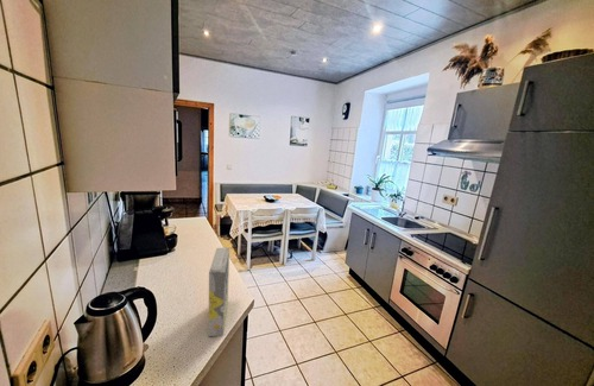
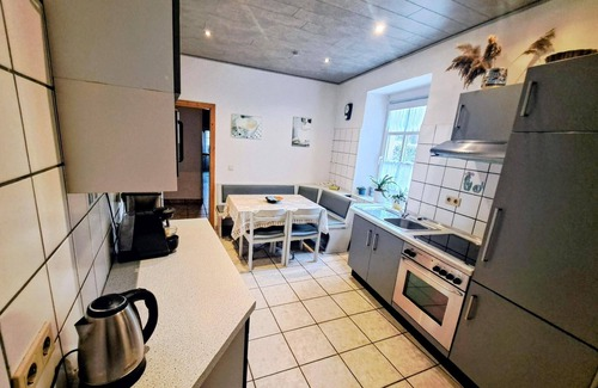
- cereal box [207,247,230,337]
